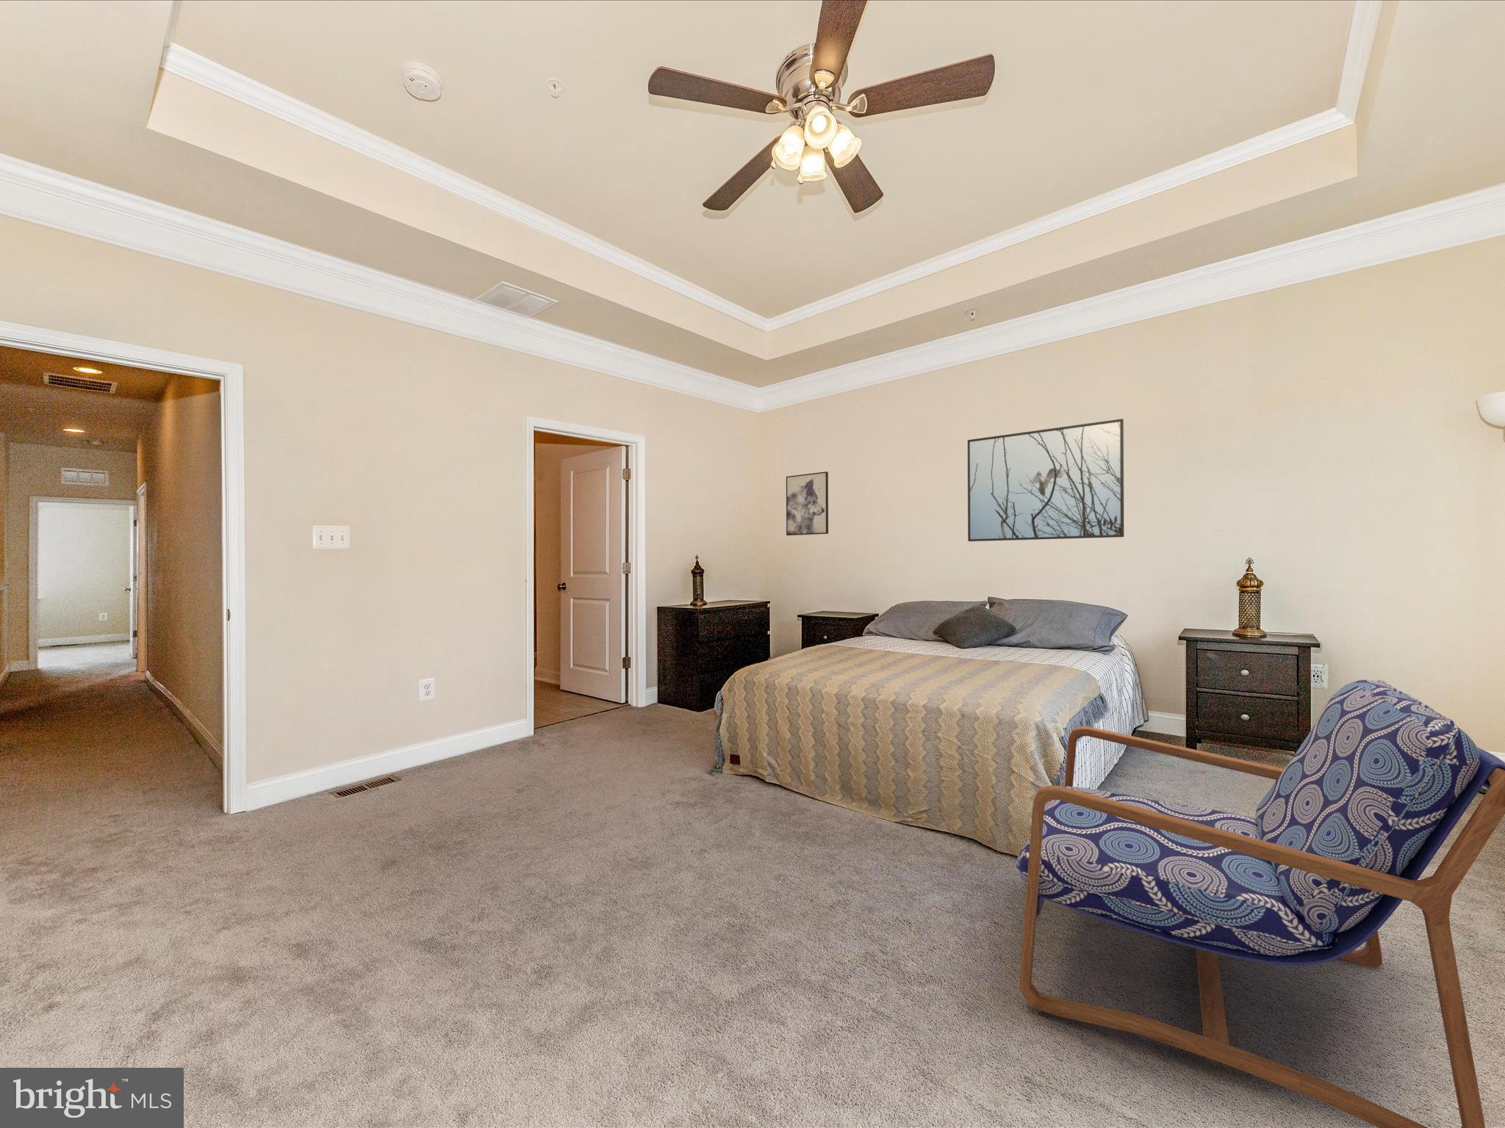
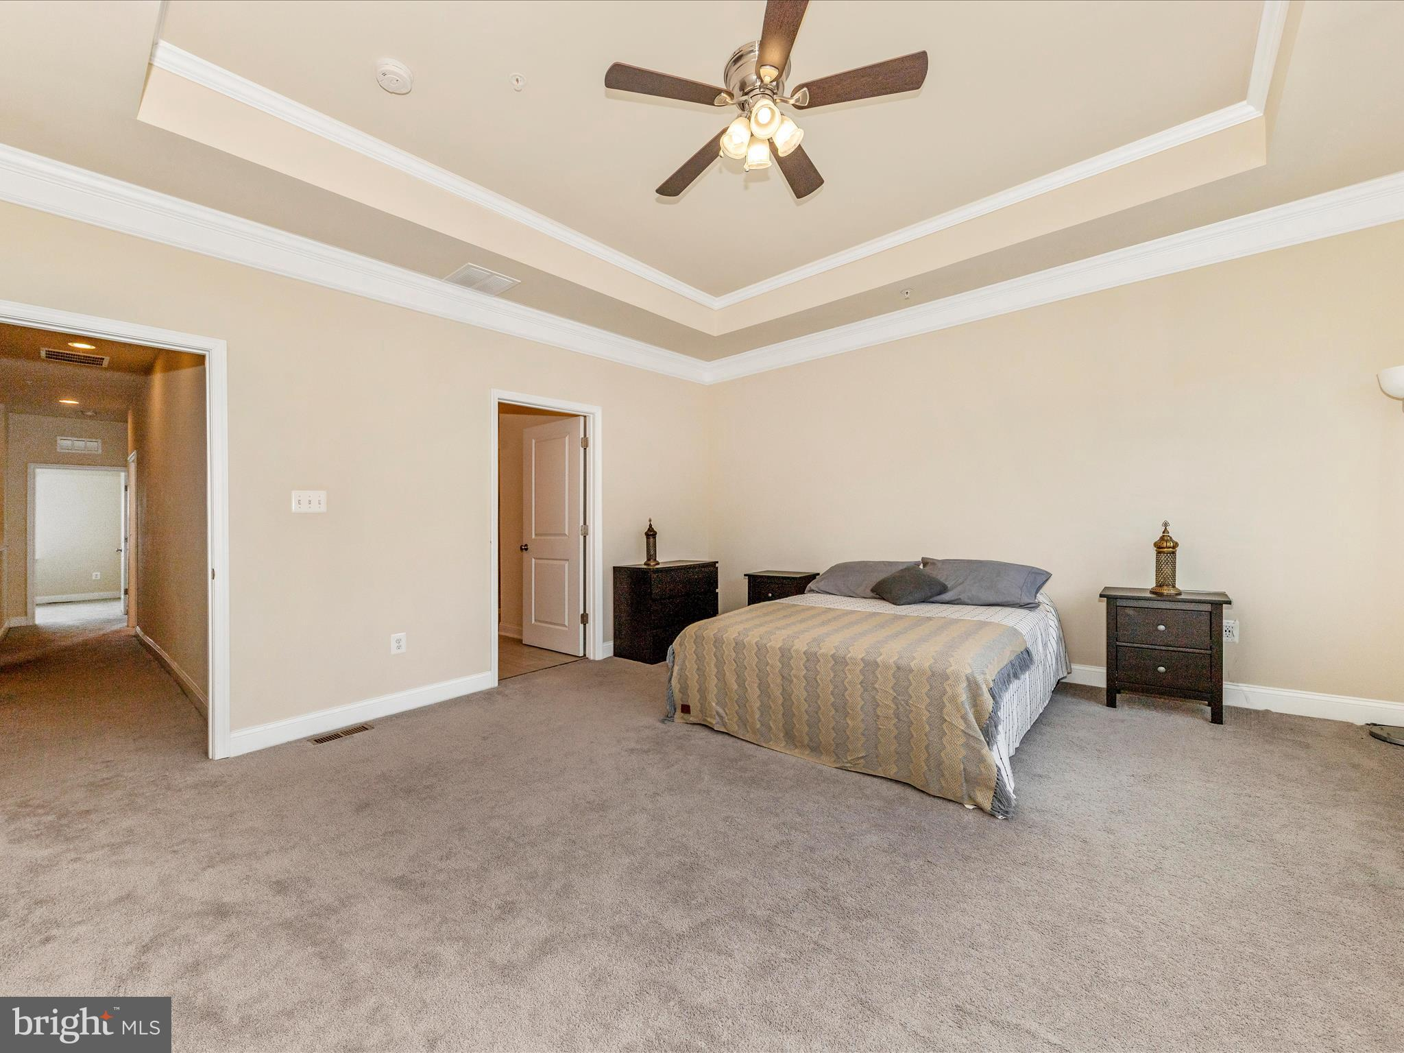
- wall art [786,470,828,536]
- armchair [1016,679,1505,1128]
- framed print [967,418,1125,541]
